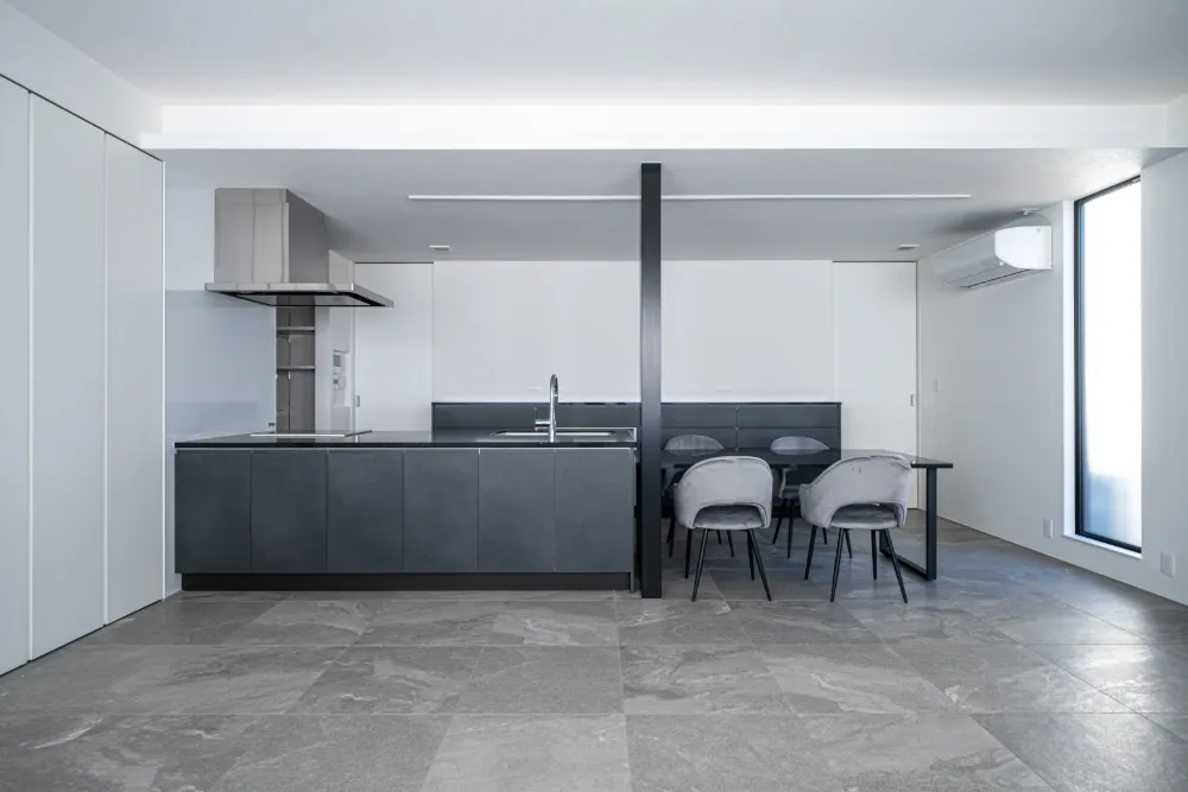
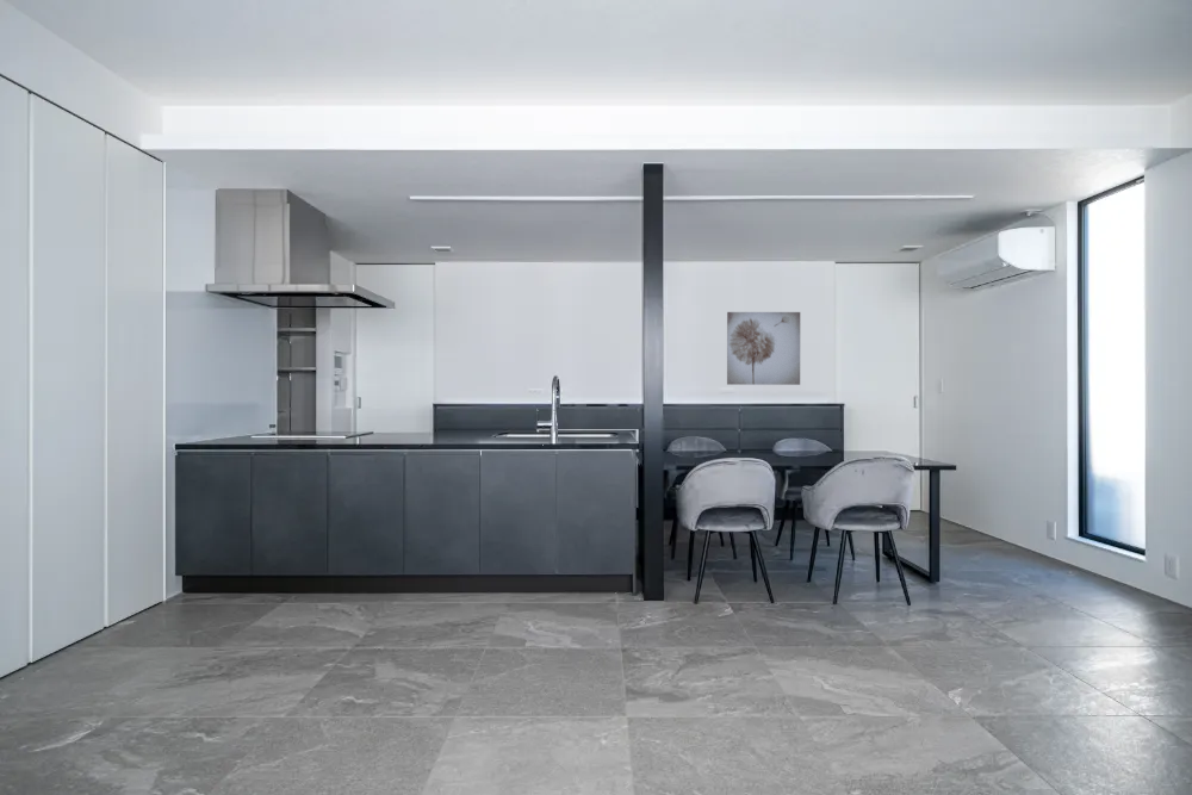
+ wall art [726,311,801,386]
